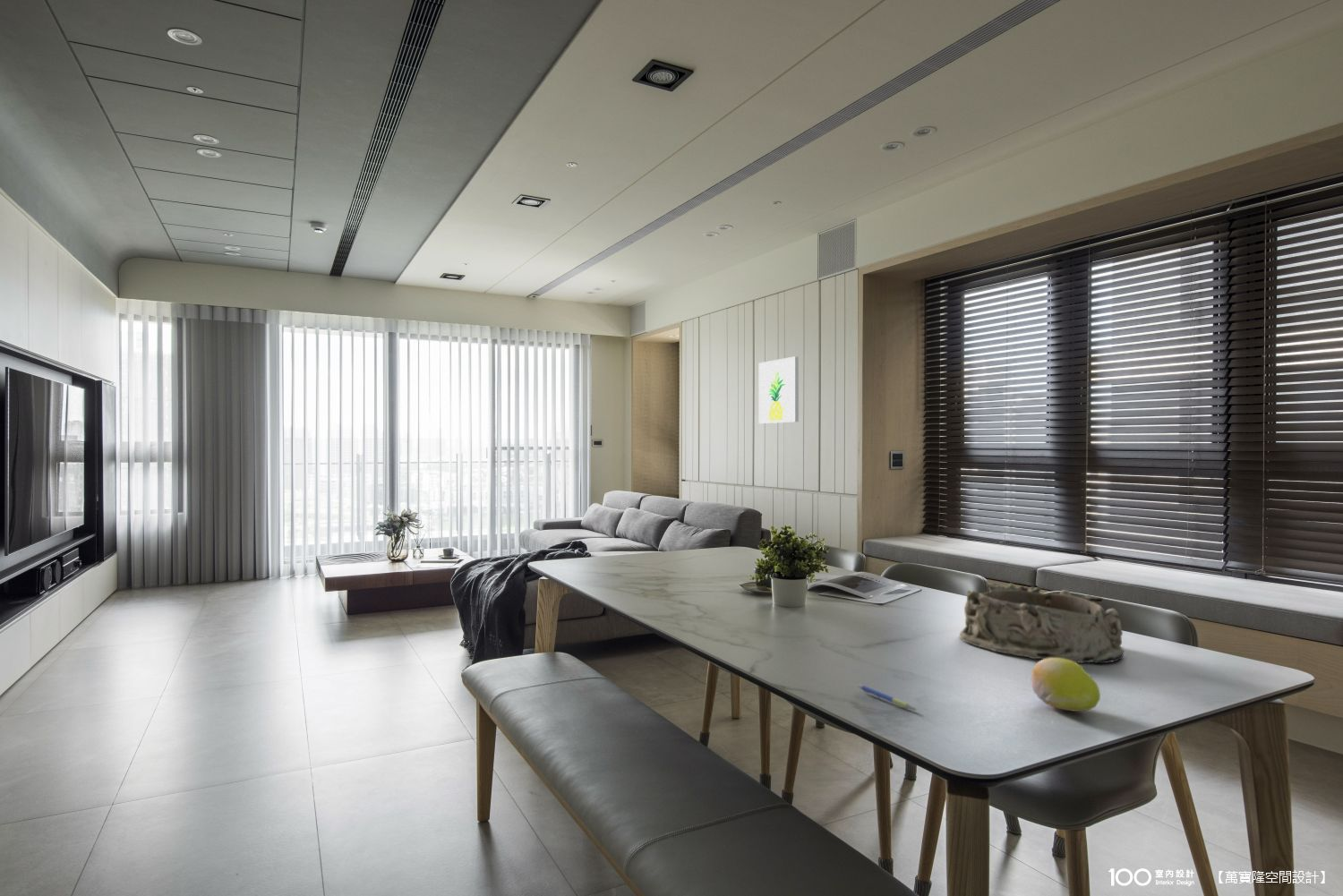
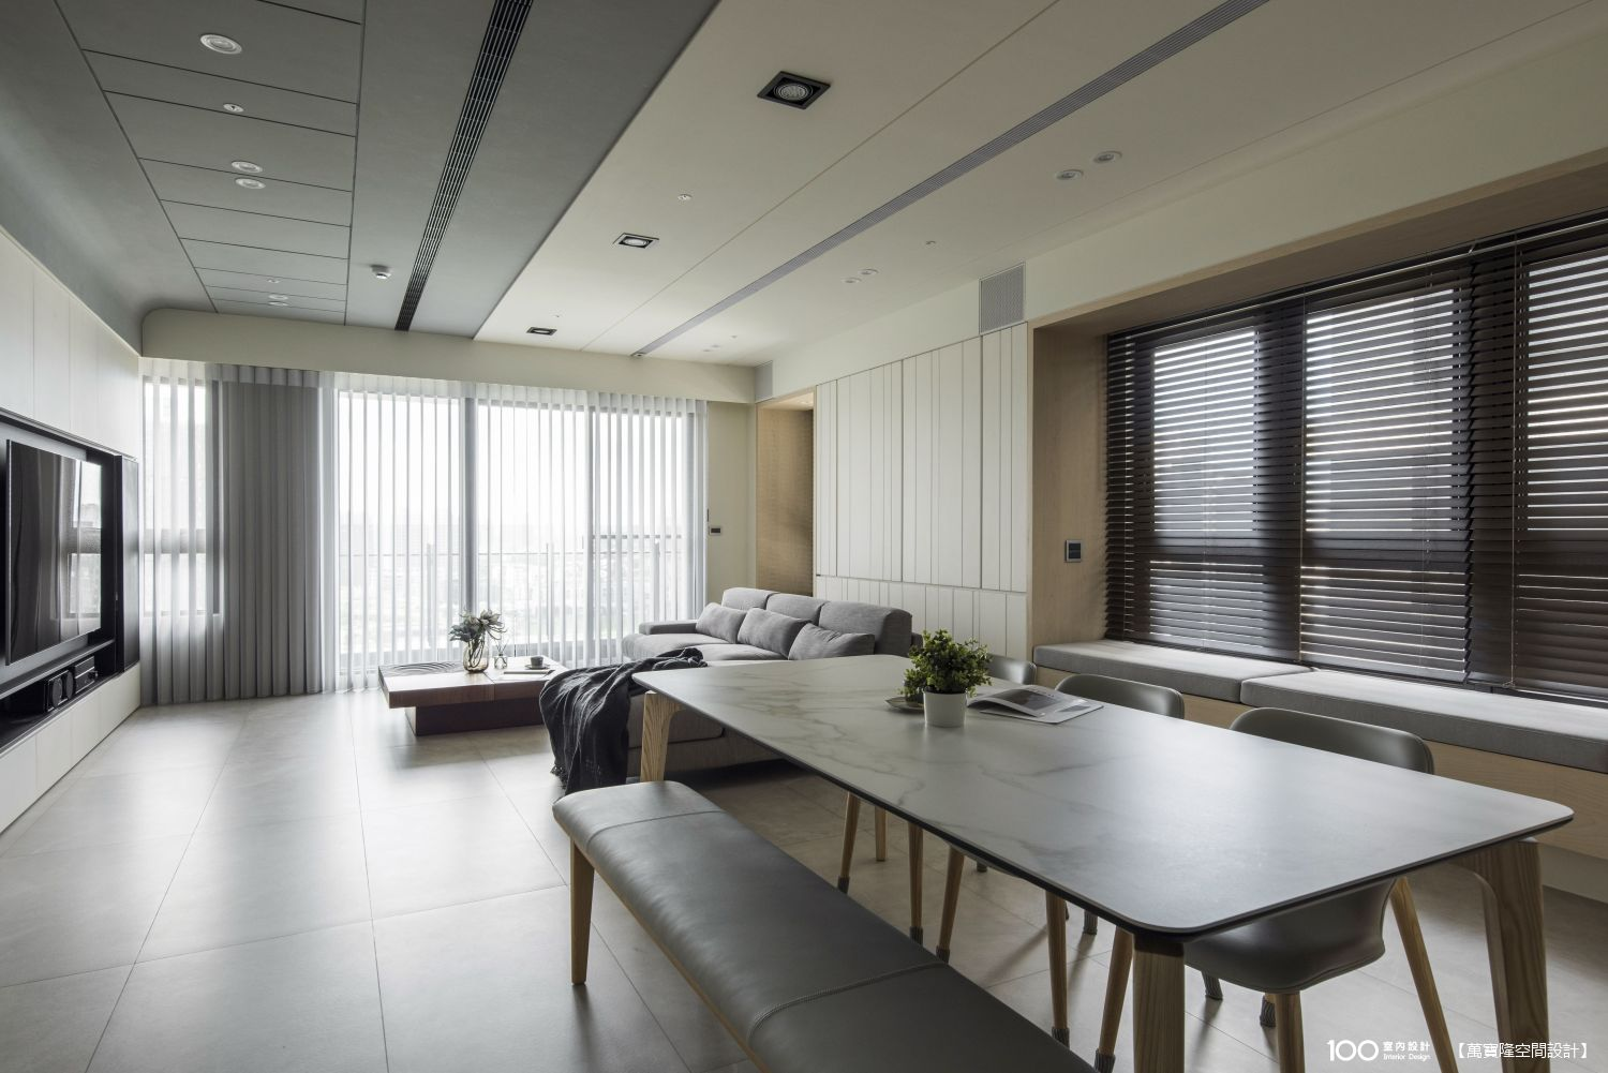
- wall art [758,355,800,424]
- pen [858,684,917,712]
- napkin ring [959,582,1125,664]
- fruit [1031,658,1101,713]
